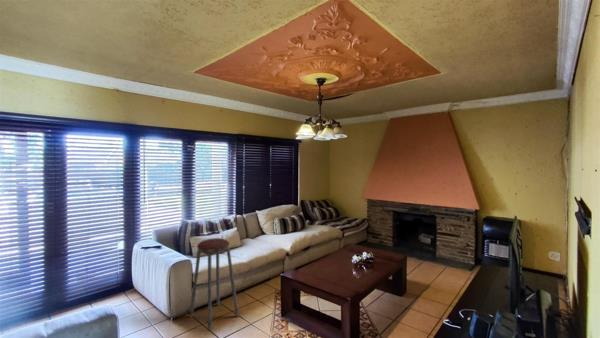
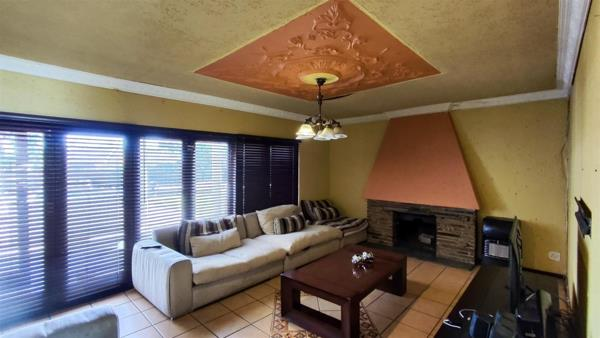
- music stool [189,237,240,331]
